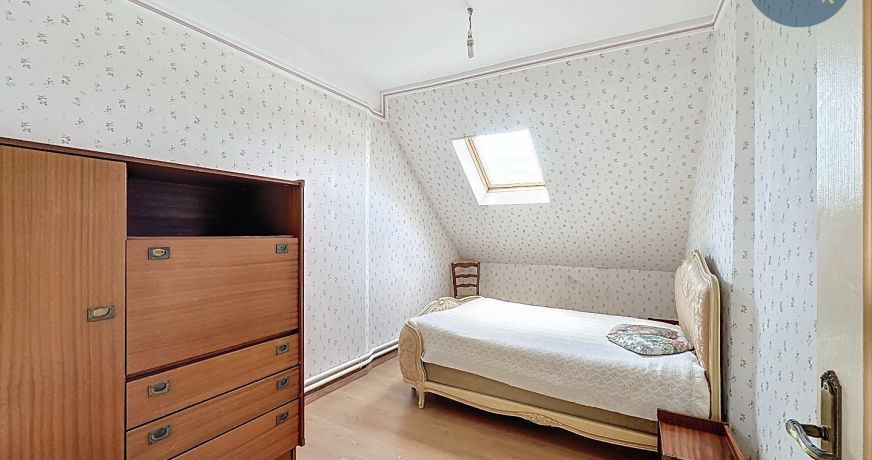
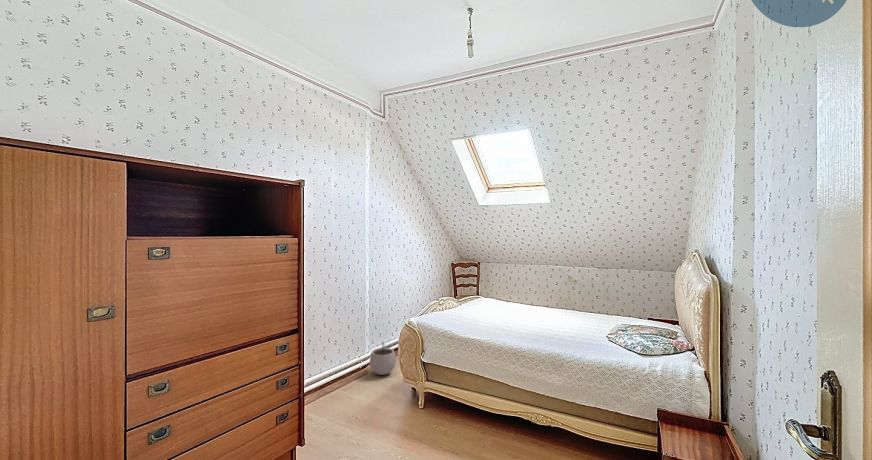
+ plant pot [369,341,397,376]
